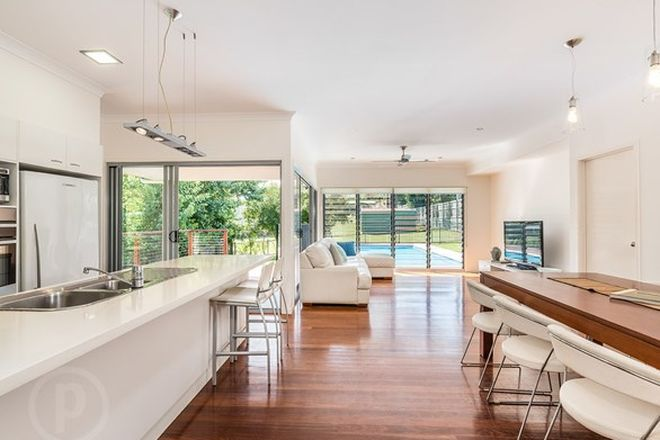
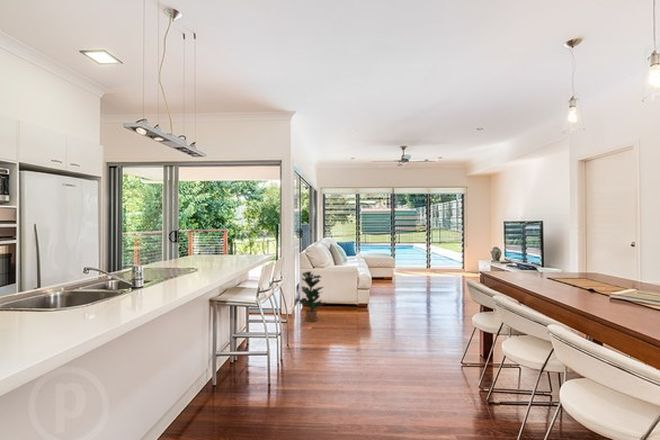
+ potted plant [295,270,327,322]
